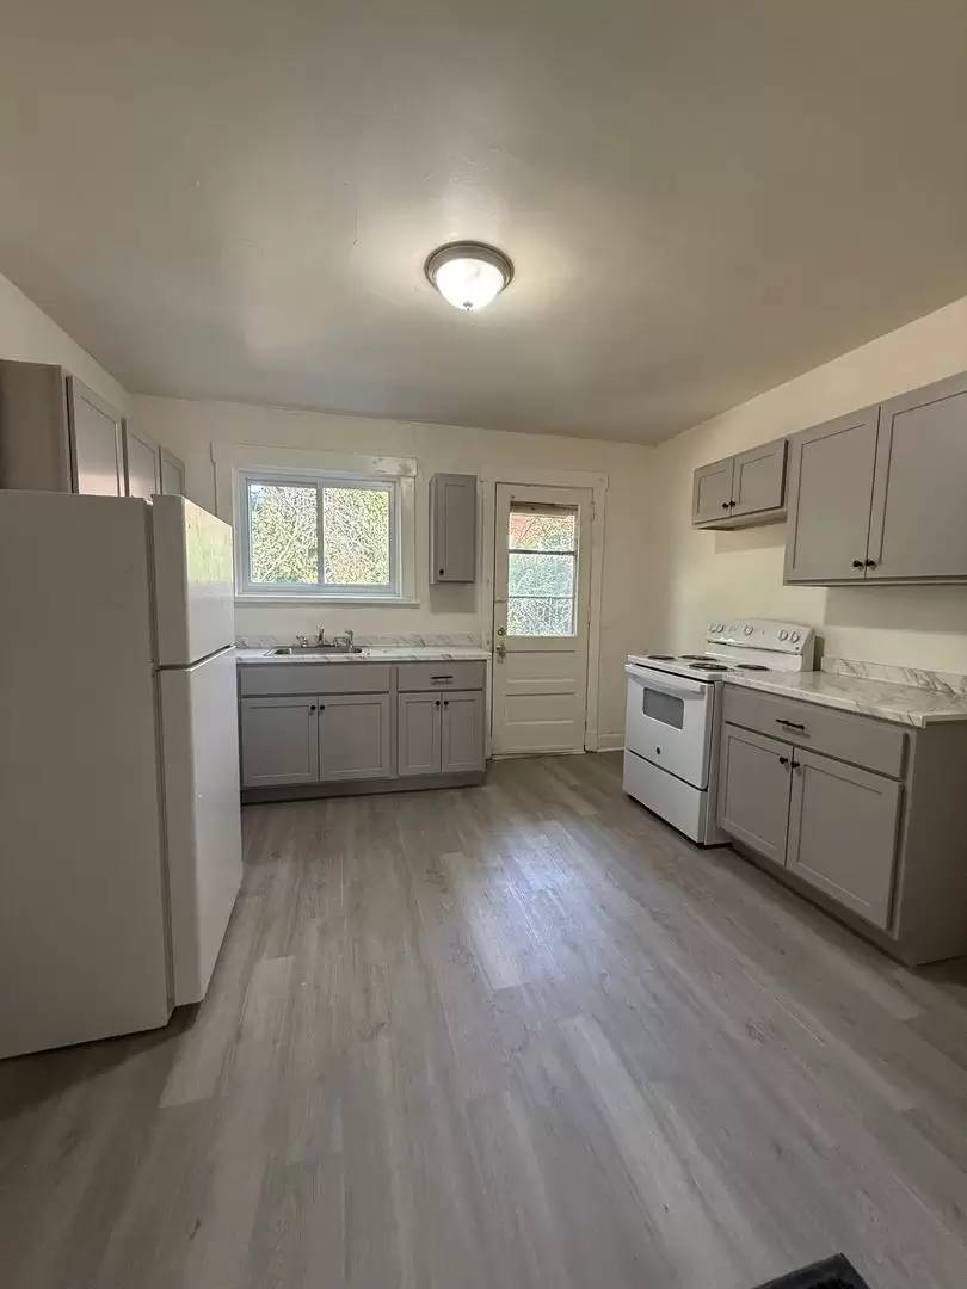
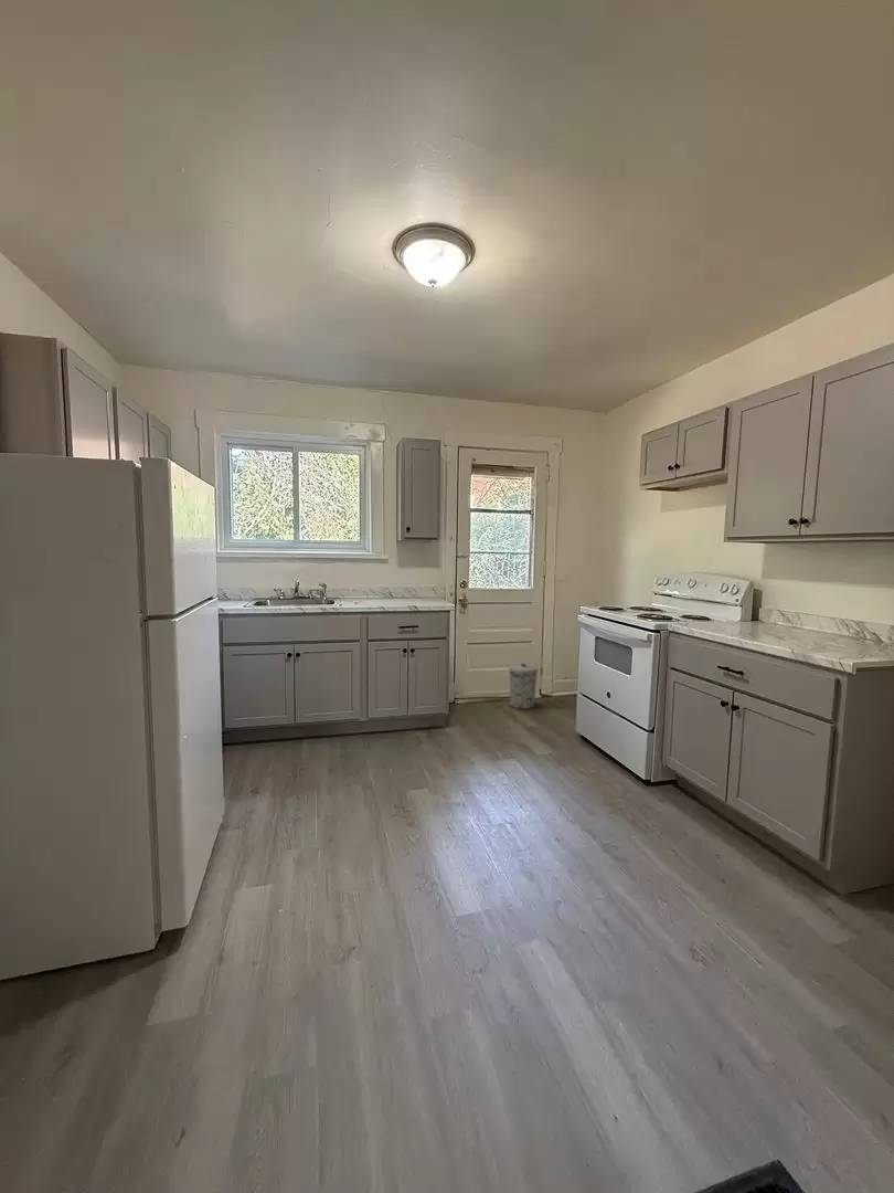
+ trash can [508,663,539,710]
